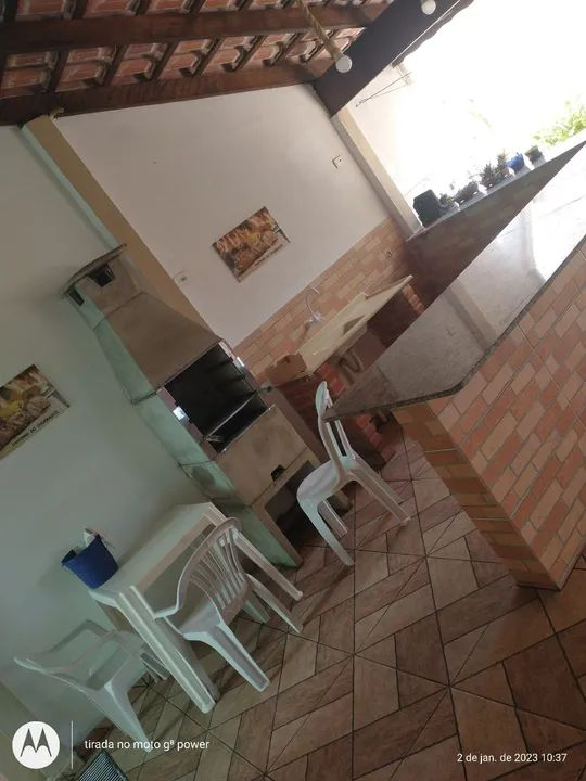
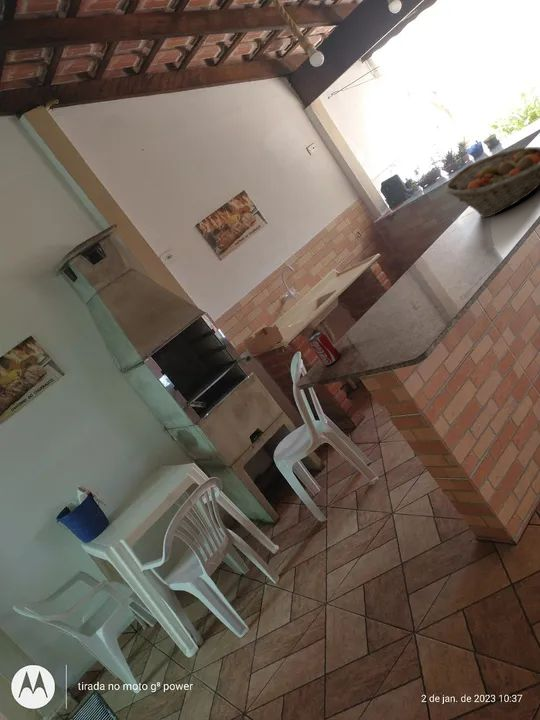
+ beverage can [307,329,341,366]
+ fruit basket [443,146,540,219]
